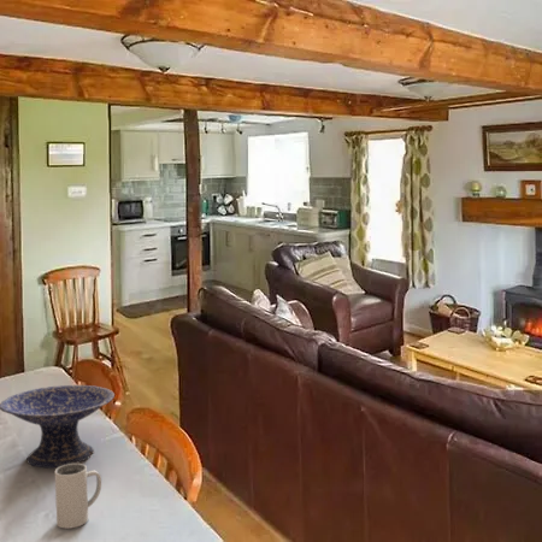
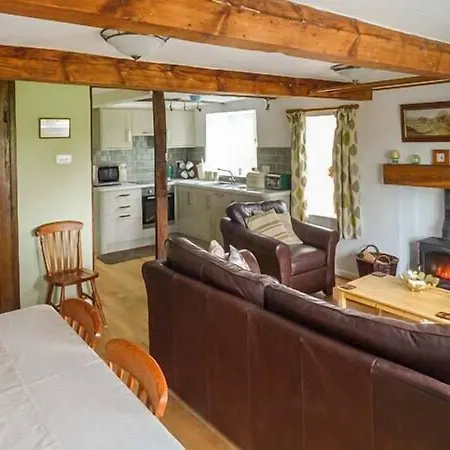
- mug [54,463,102,530]
- decorative bowl [0,384,116,470]
